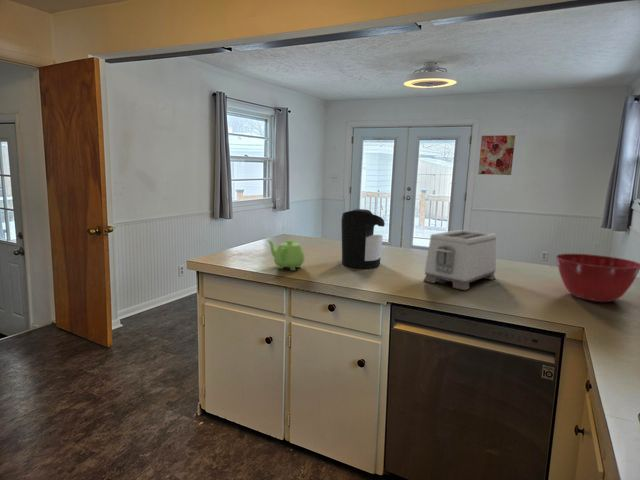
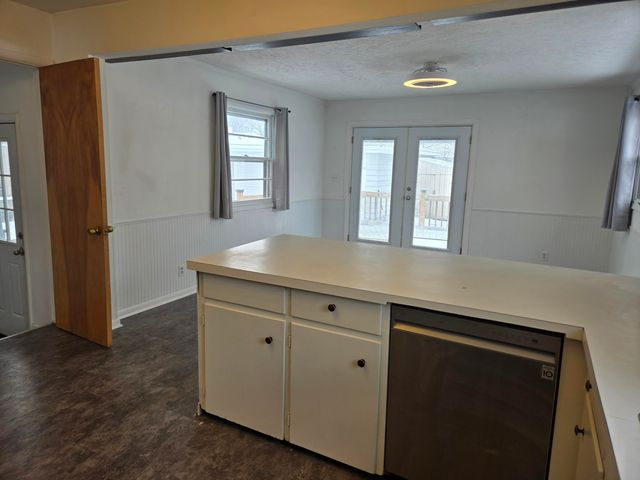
- coffee maker [340,208,386,269]
- mixing bowl [555,253,640,303]
- wall art [477,134,516,176]
- teapot [266,239,305,271]
- toaster [422,229,497,291]
